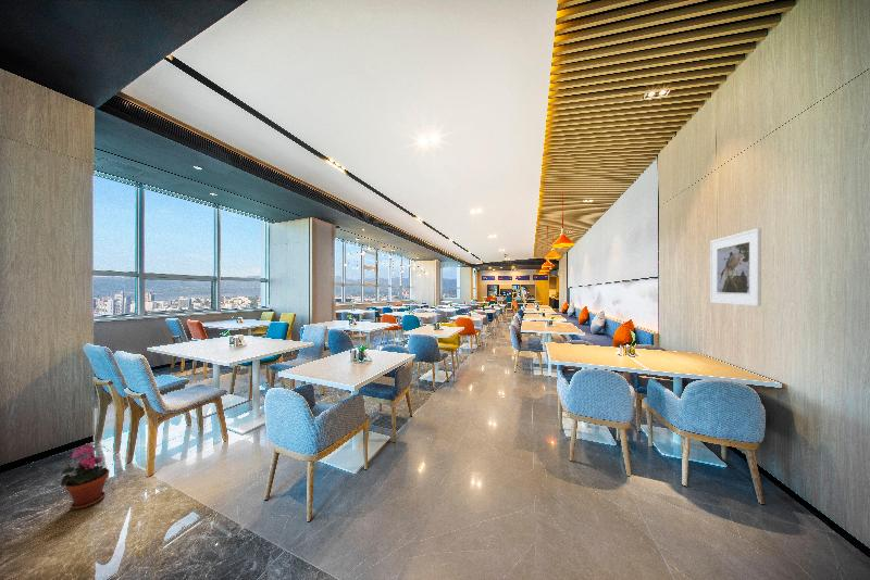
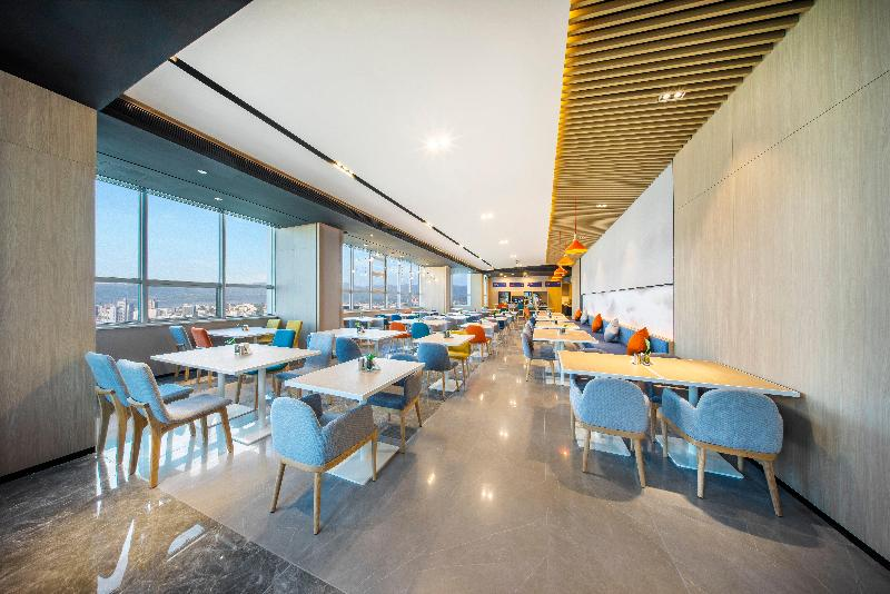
- potted plant [60,444,111,510]
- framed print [709,227,762,307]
